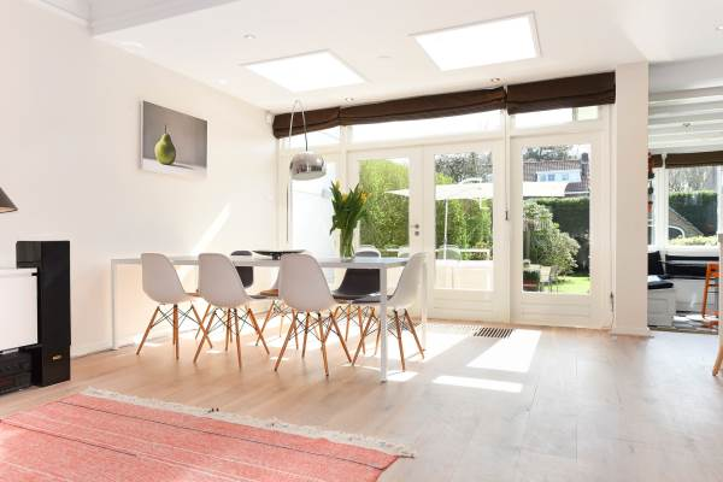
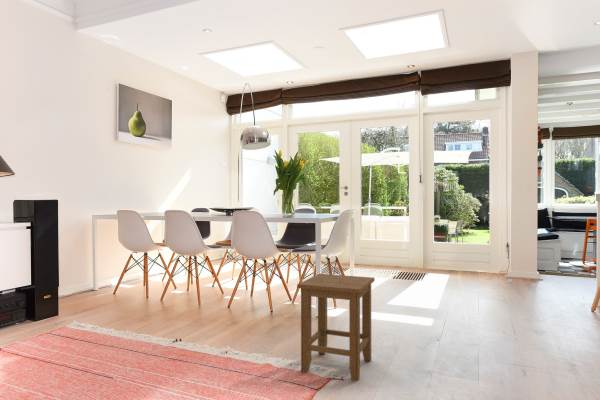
+ stool [296,273,376,382]
